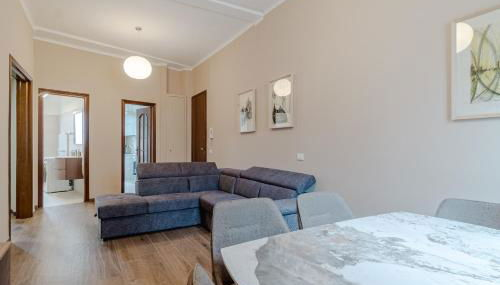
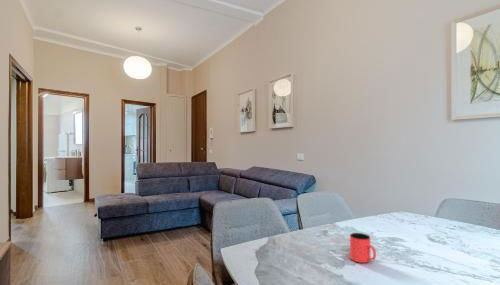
+ cup [349,232,377,264]
